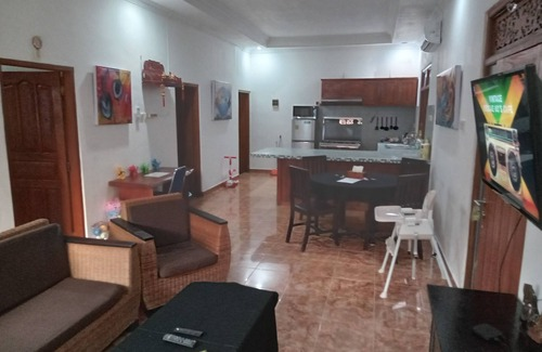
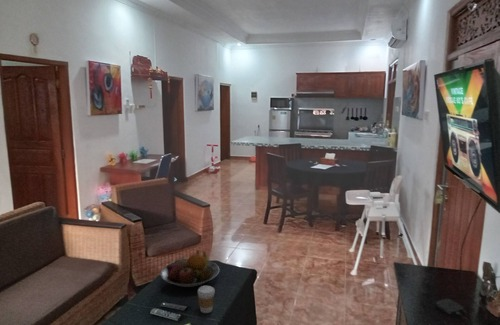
+ coffee cup [197,285,216,314]
+ fruit bowl [160,248,220,288]
